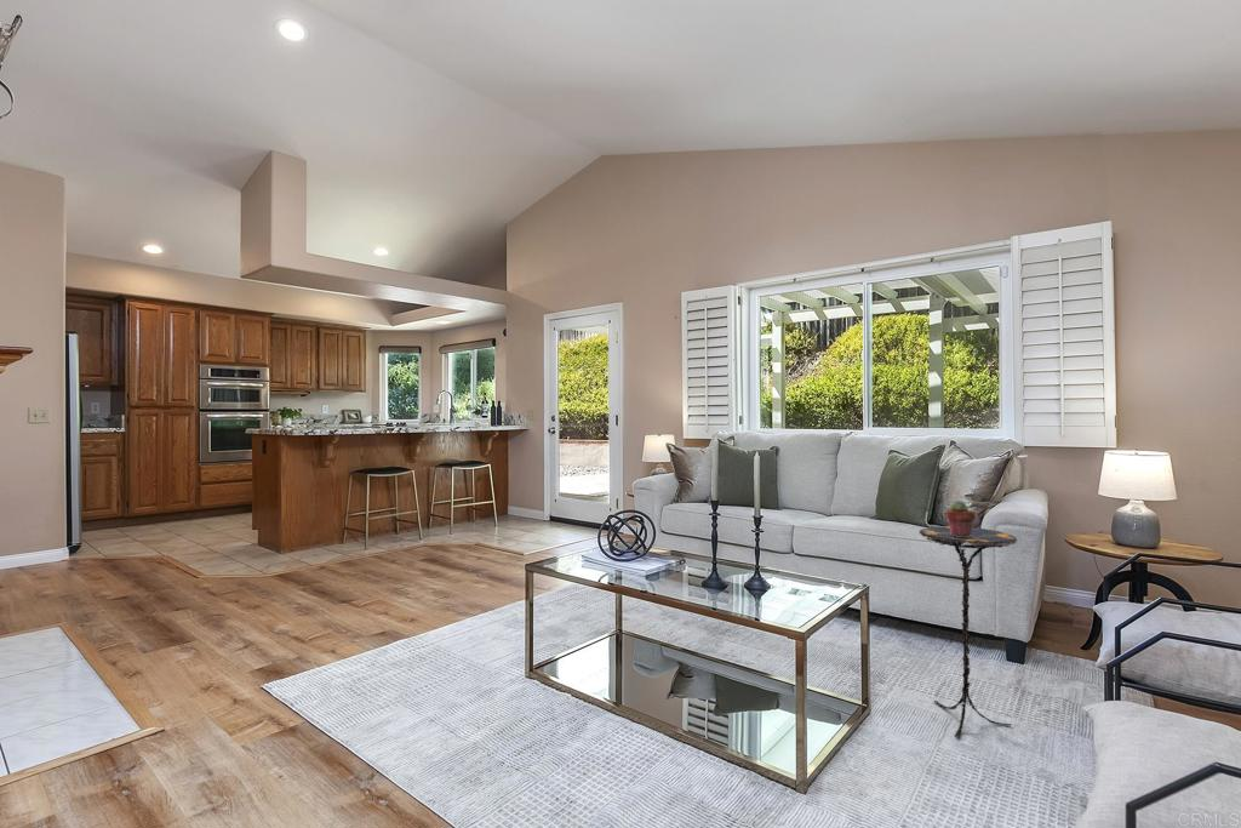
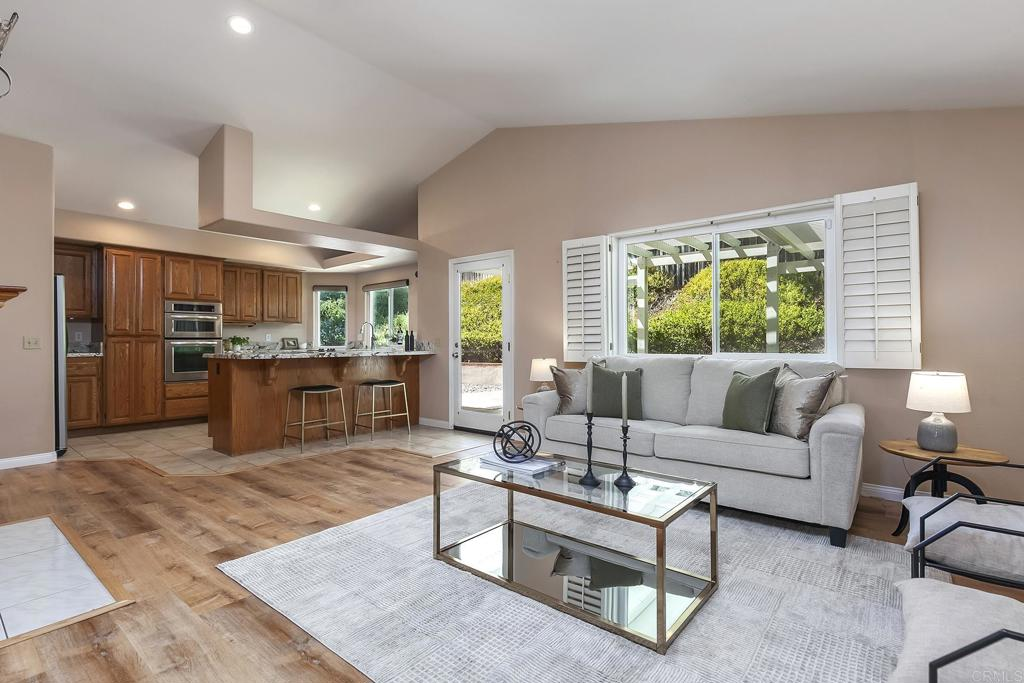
- side table [919,525,1018,738]
- potted succulent [944,499,977,537]
